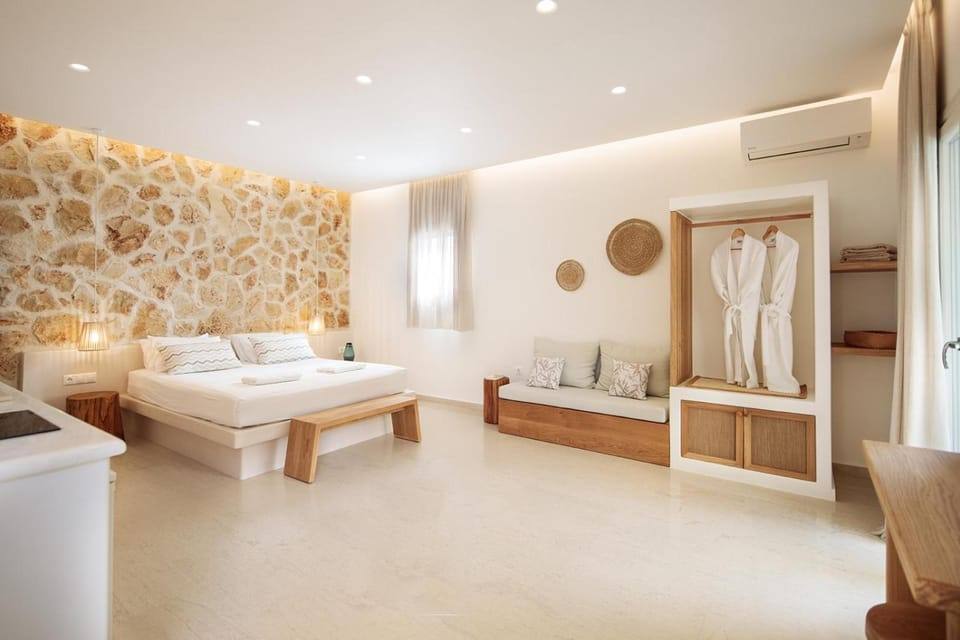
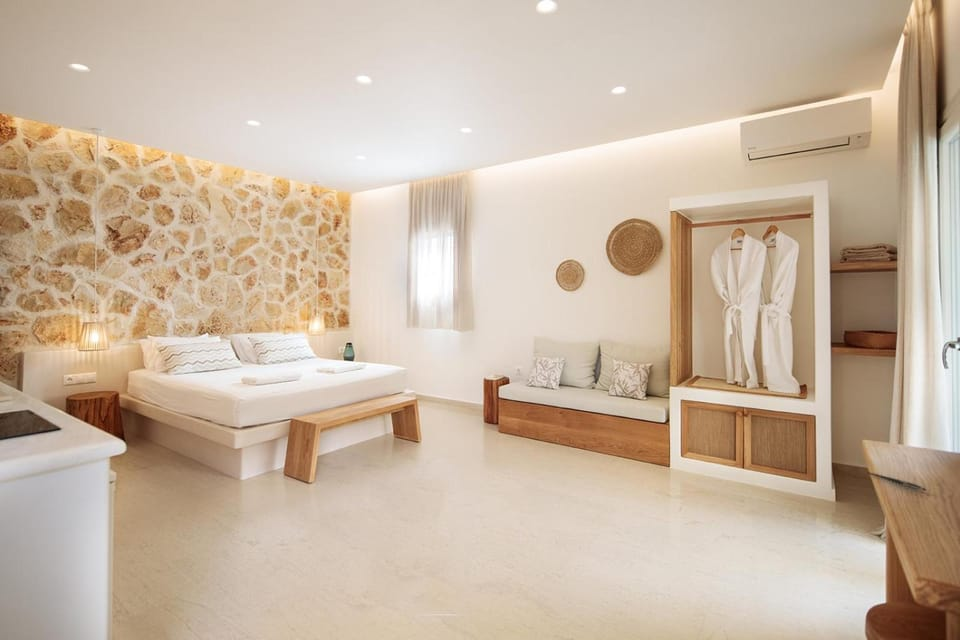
+ pen [867,471,928,492]
